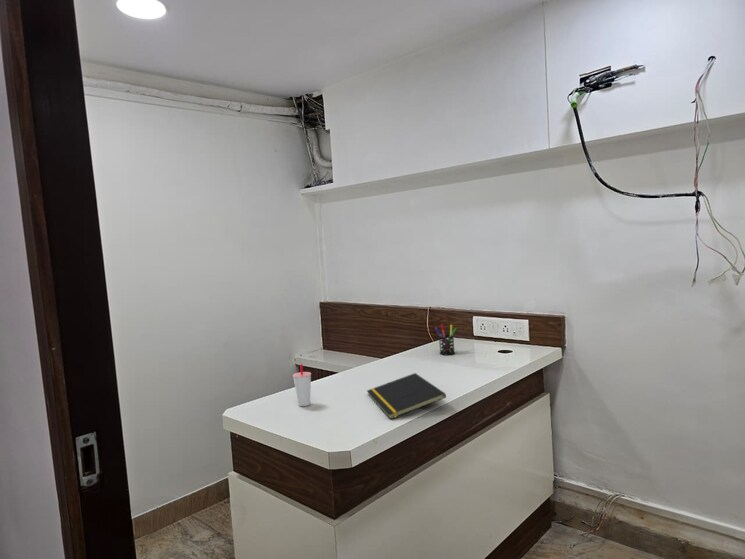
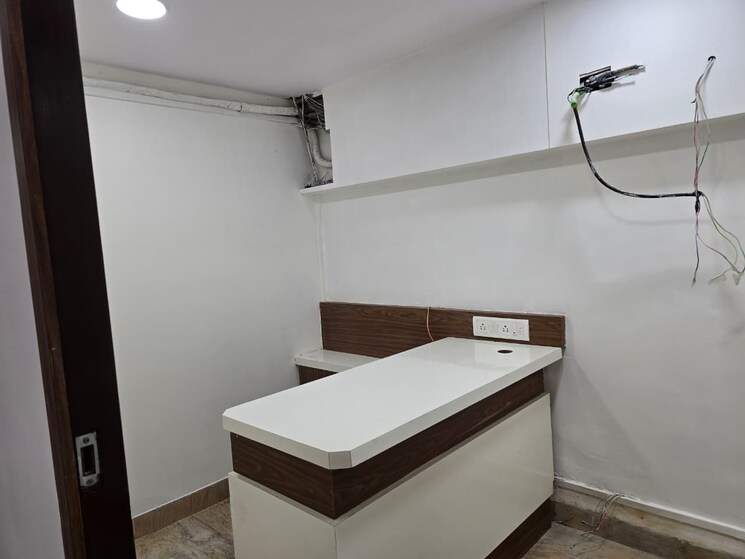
- notepad [366,372,447,420]
- pen holder [434,323,457,356]
- cup [292,363,312,407]
